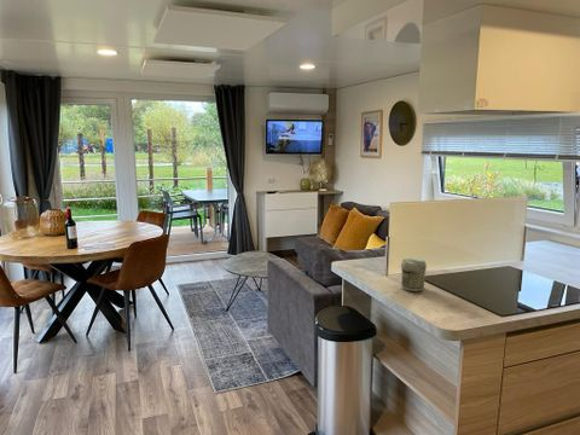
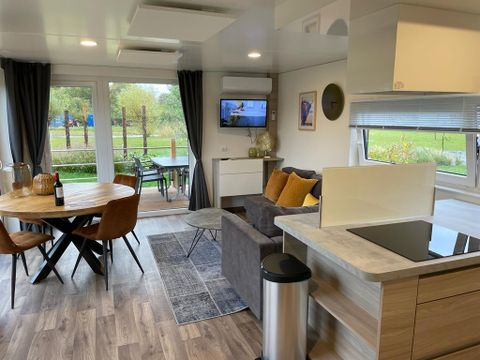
- jar [400,257,428,292]
